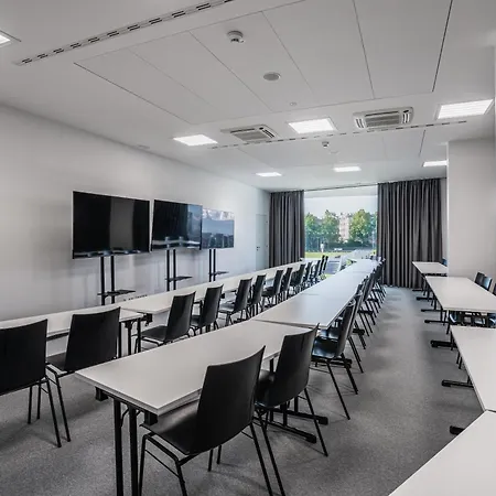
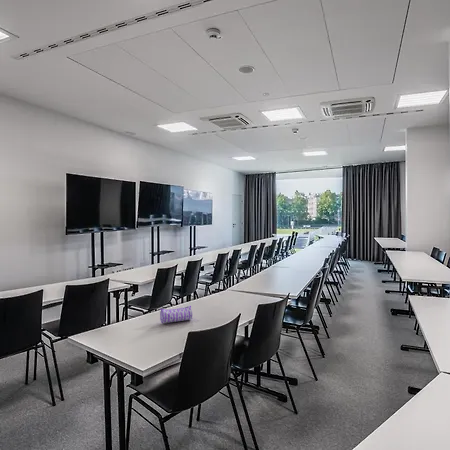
+ pencil case [159,305,193,324]
